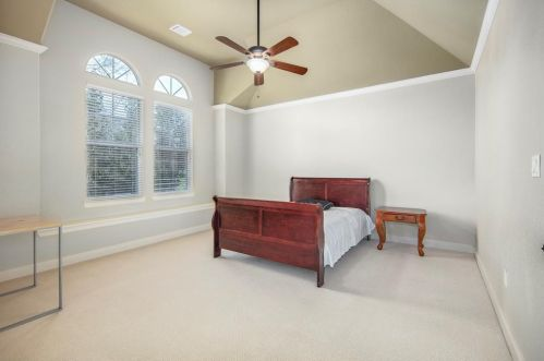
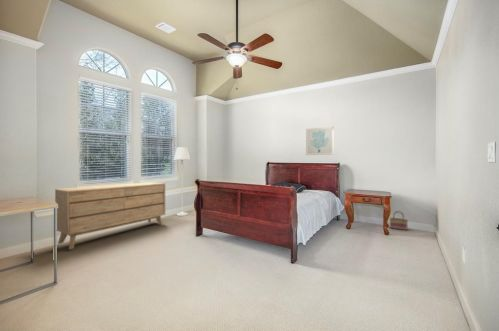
+ floor lamp [173,146,191,217]
+ dresser [54,181,166,250]
+ basket [389,210,409,231]
+ wall art [305,126,334,156]
